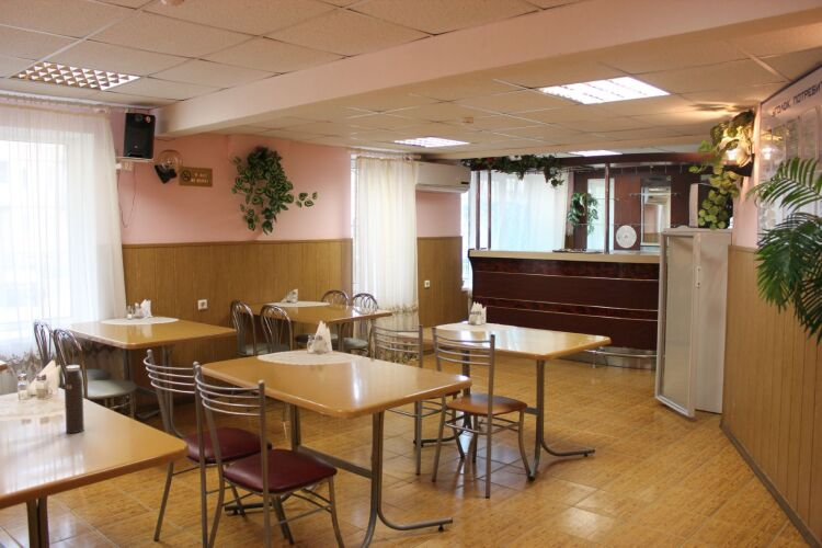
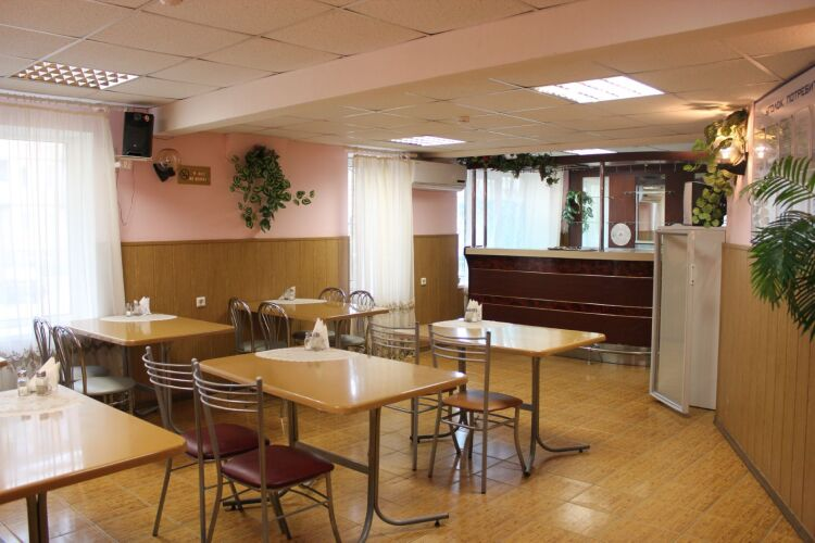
- water bottle [64,364,85,434]
